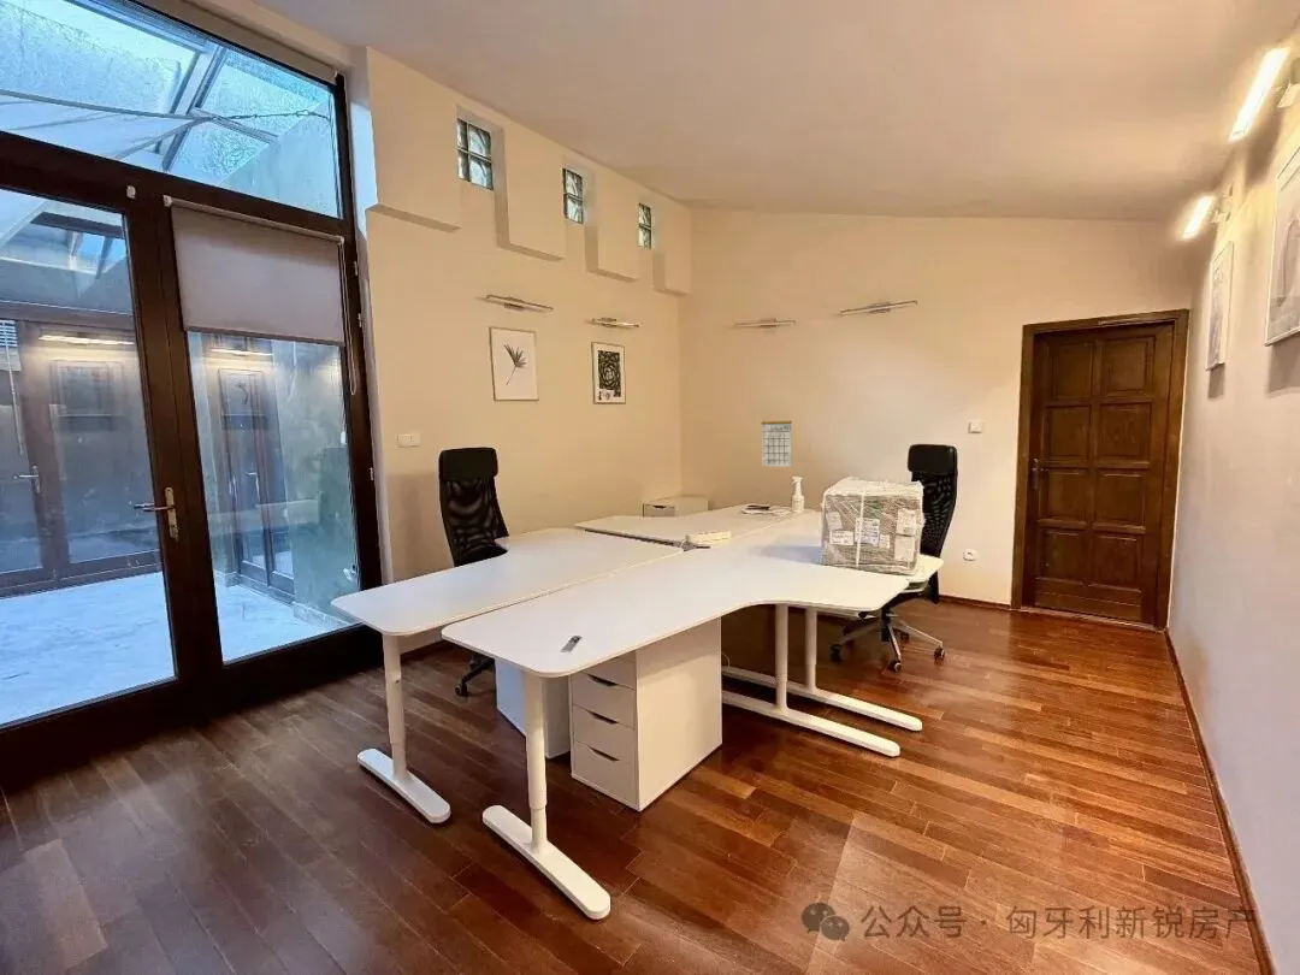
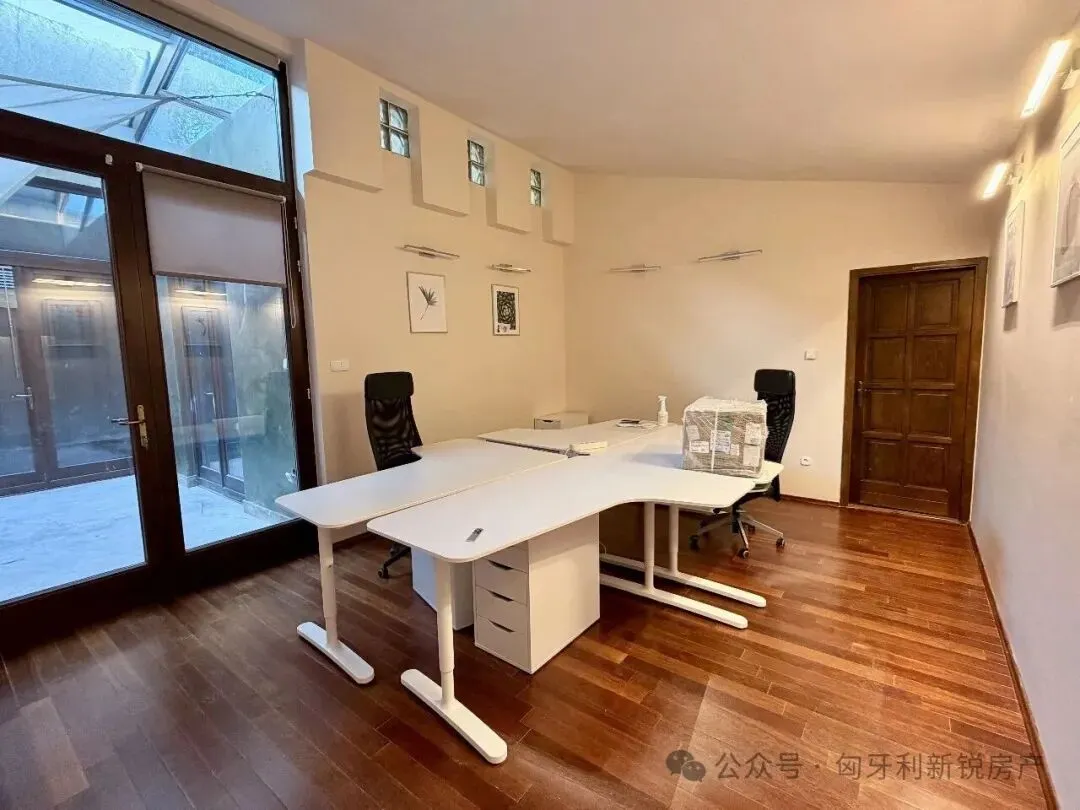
- calendar [760,414,793,468]
